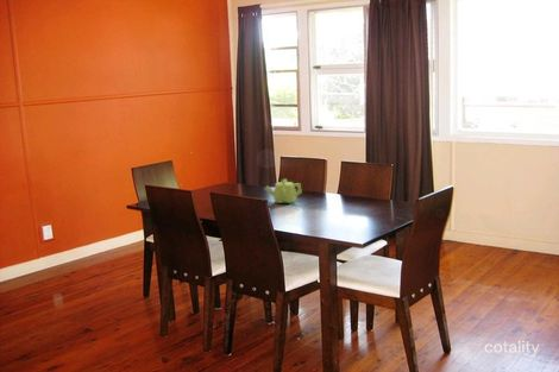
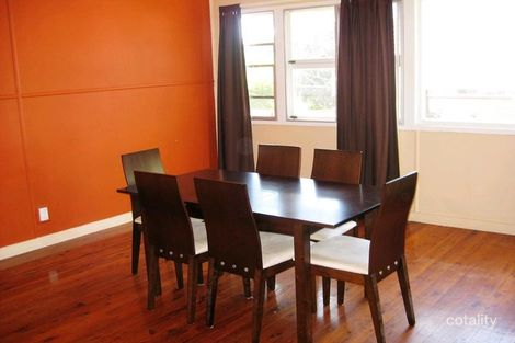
- teapot [264,177,303,204]
